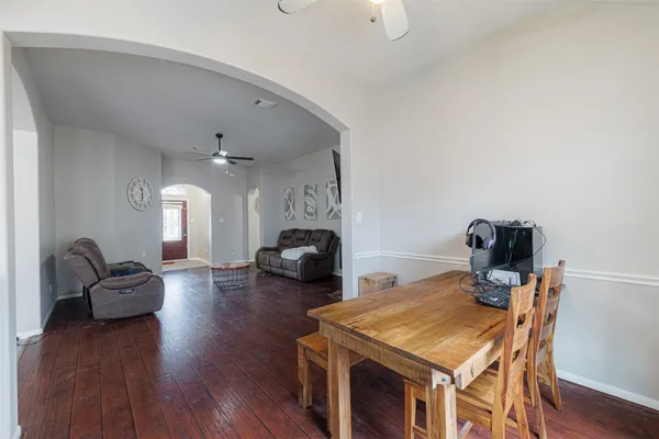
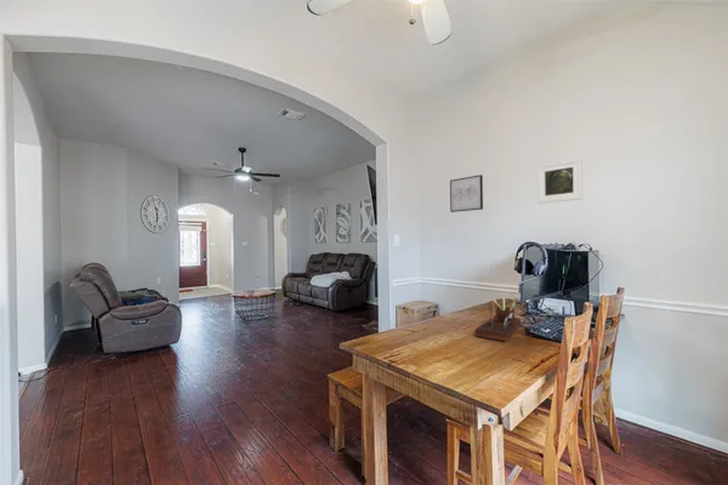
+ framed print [536,158,584,205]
+ desk organizer [473,297,522,342]
+ wall art [449,173,484,213]
